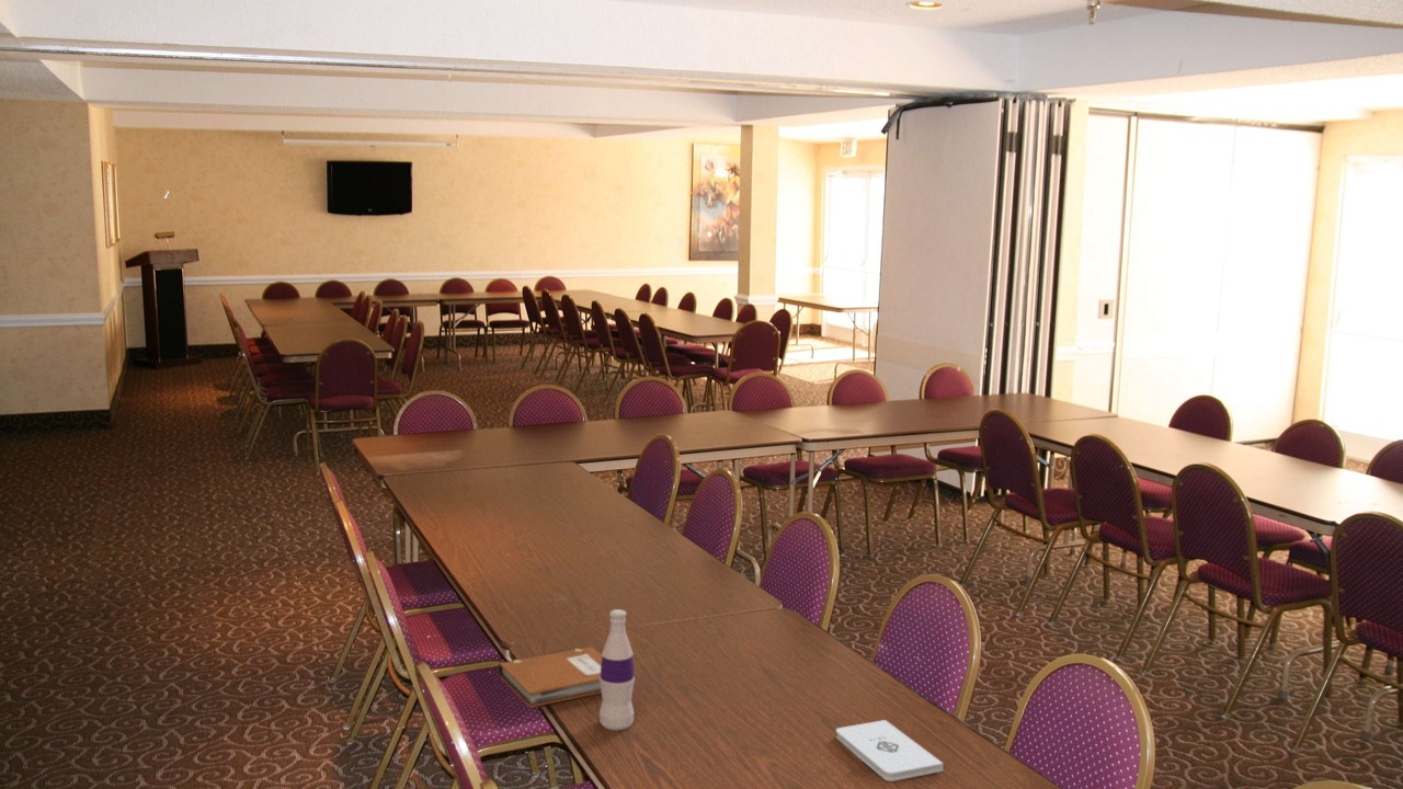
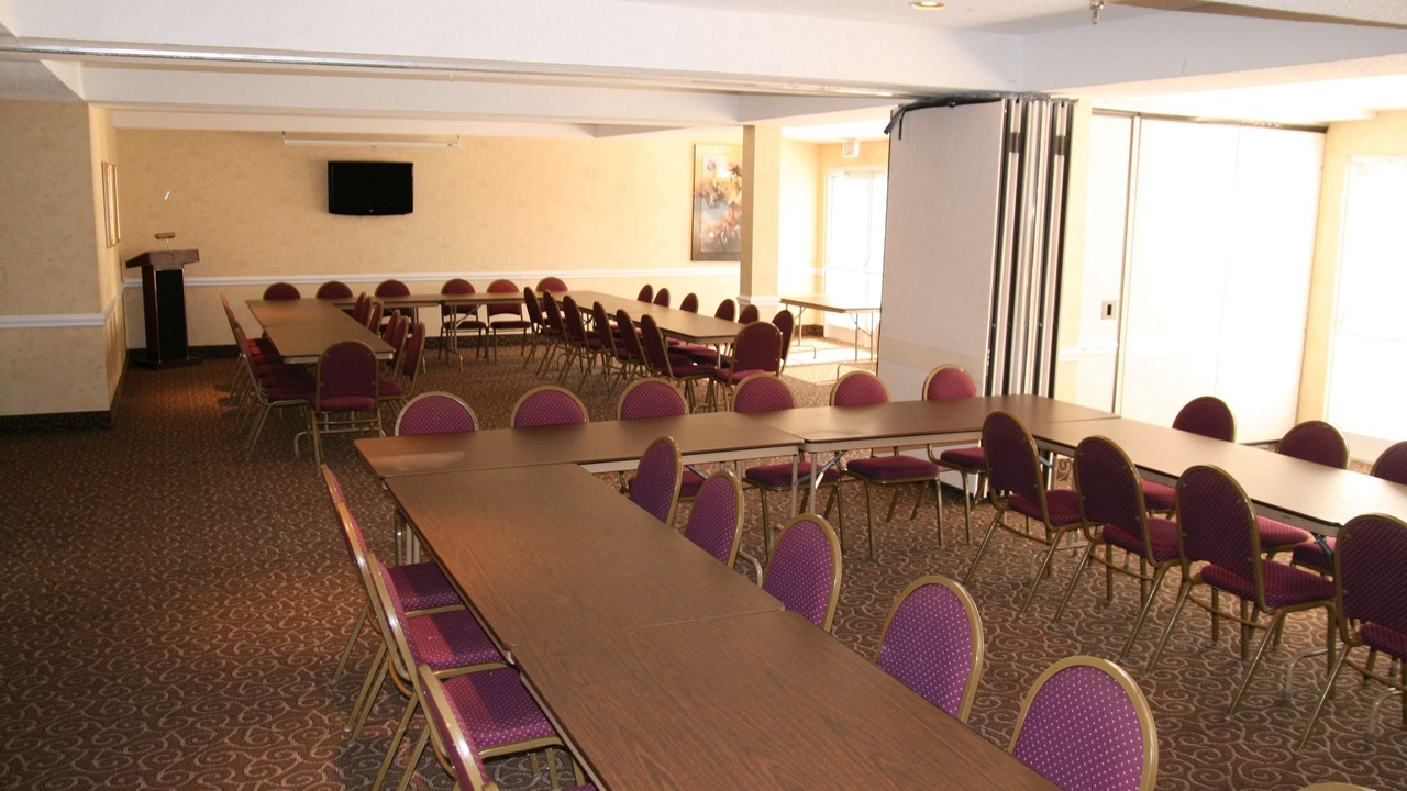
- notebook [498,645,602,709]
- notepad [835,719,944,782]
- bottle [598,608,636,732]
